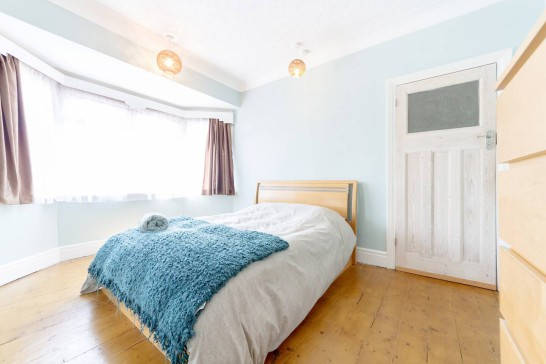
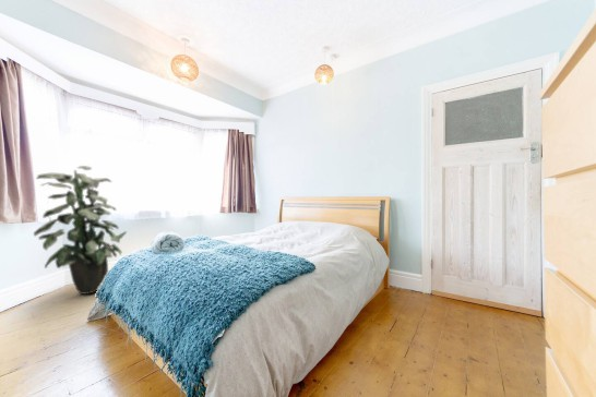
+ indoor plant [33,165,128,296]
